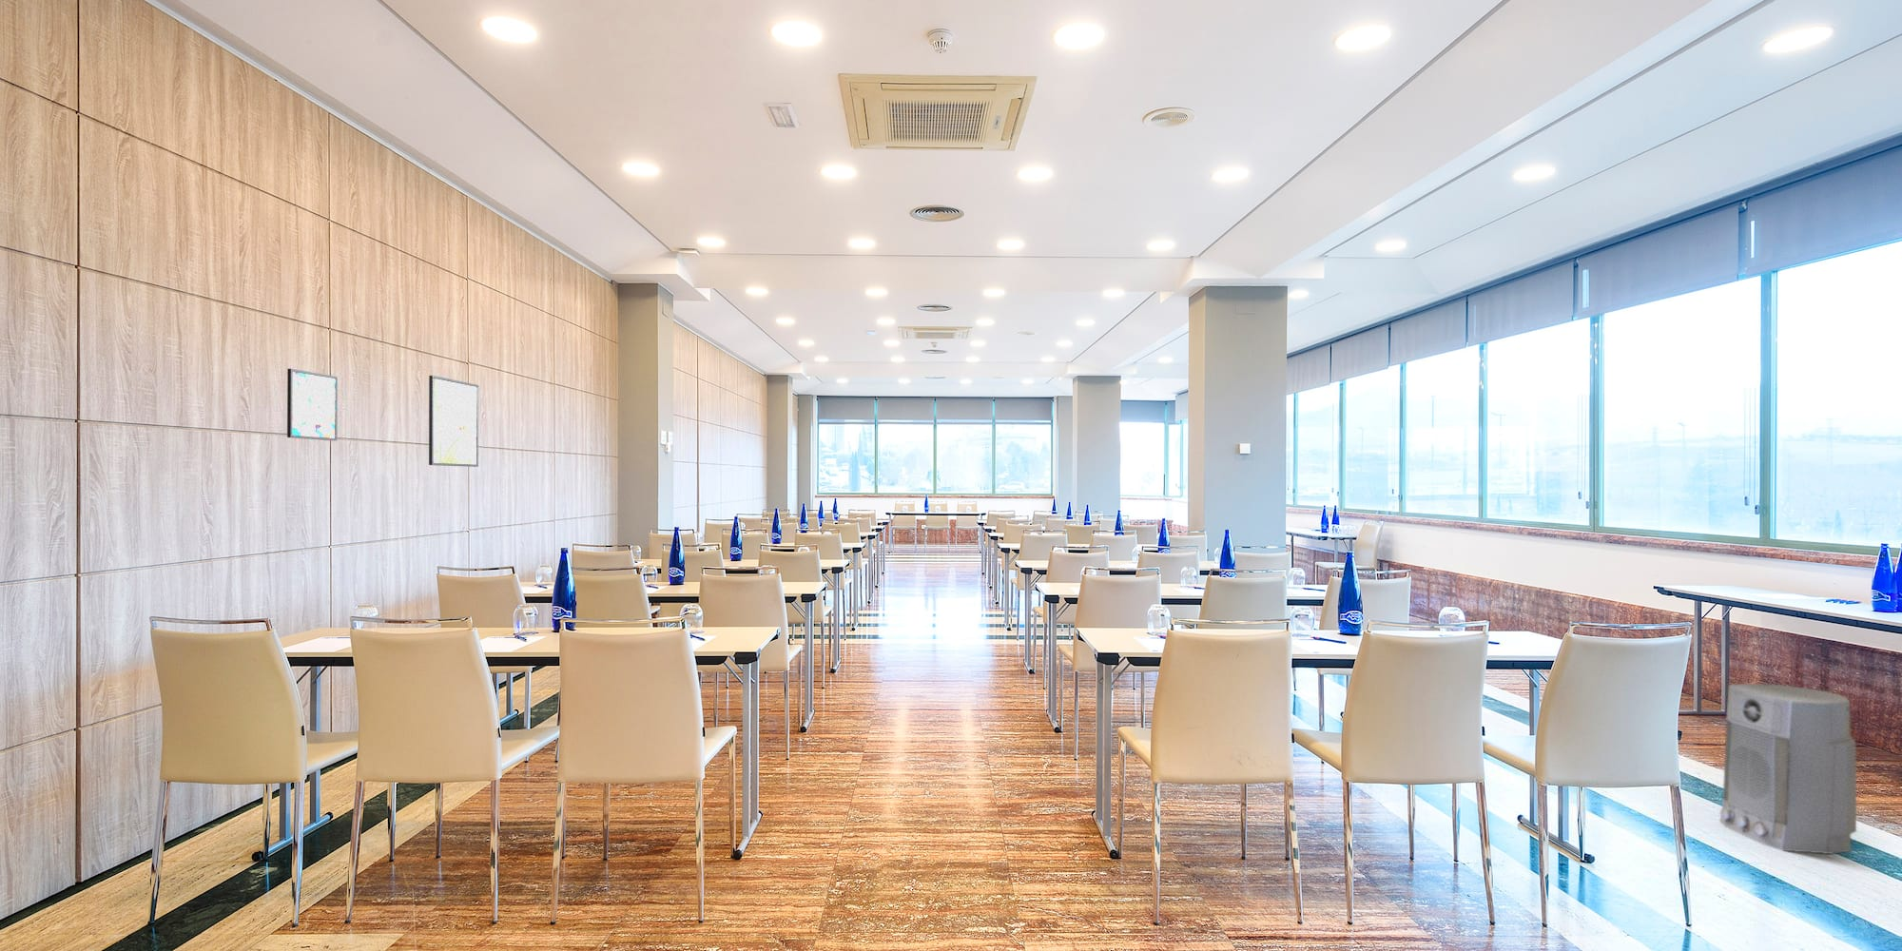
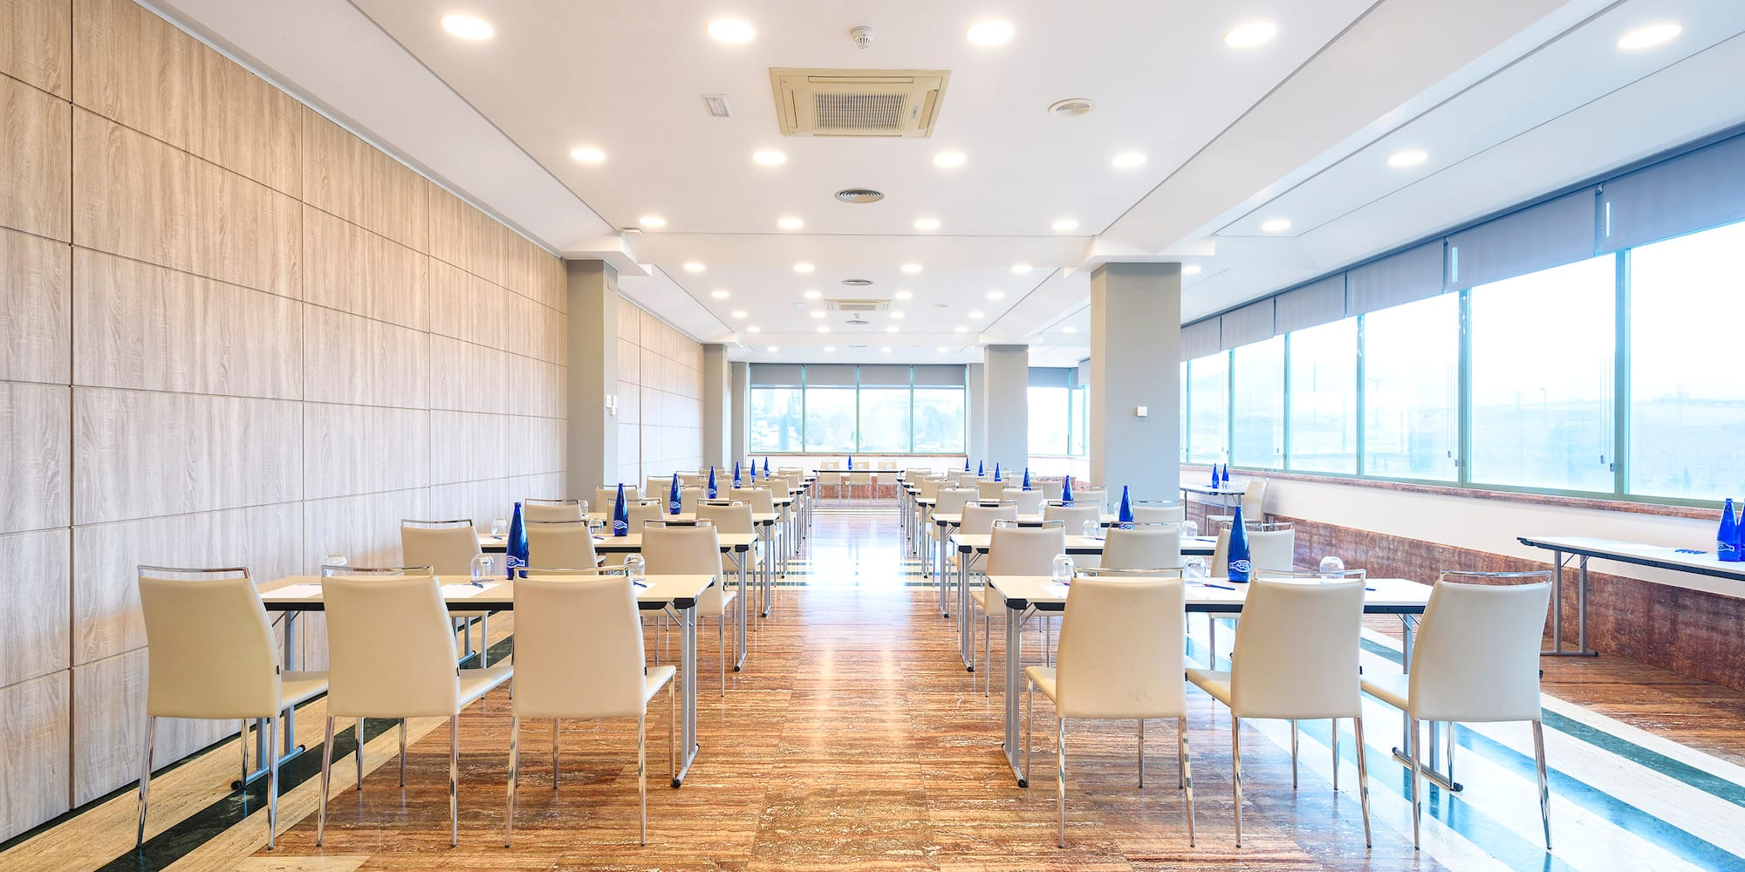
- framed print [428,375,479,468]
- air purifier [1719,683,1857,855]
- wall art [286,368,338,442]
